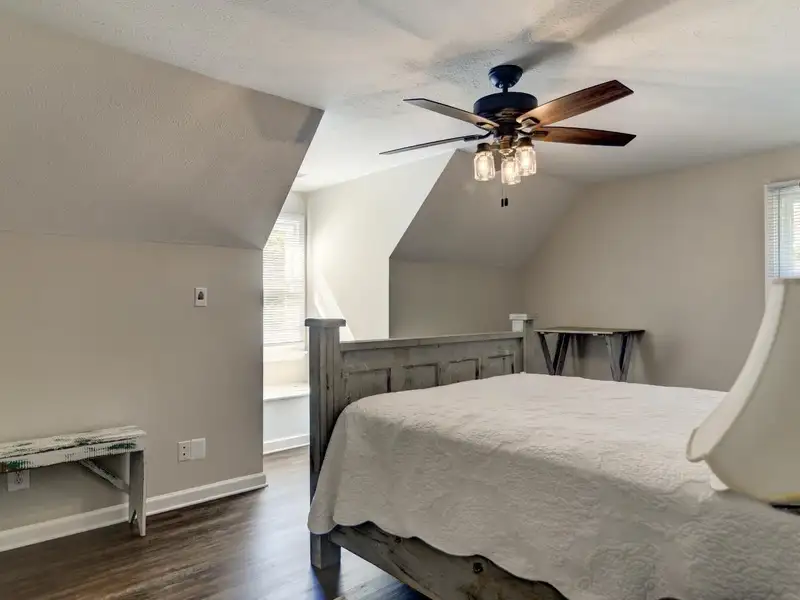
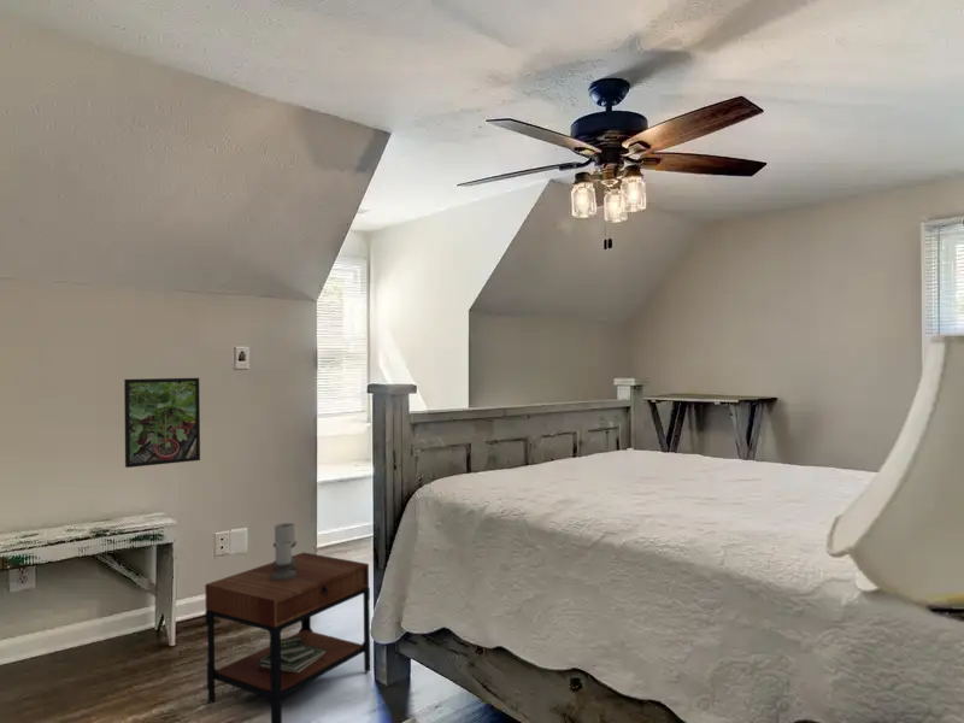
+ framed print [123,377,201,469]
+ side table [204,522,371,723]
